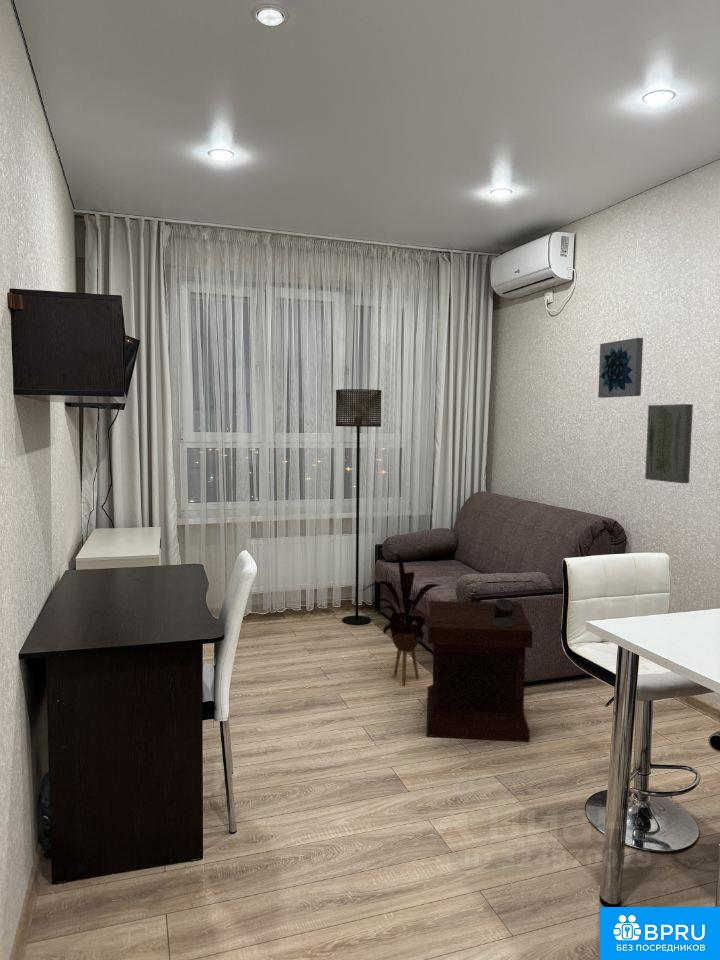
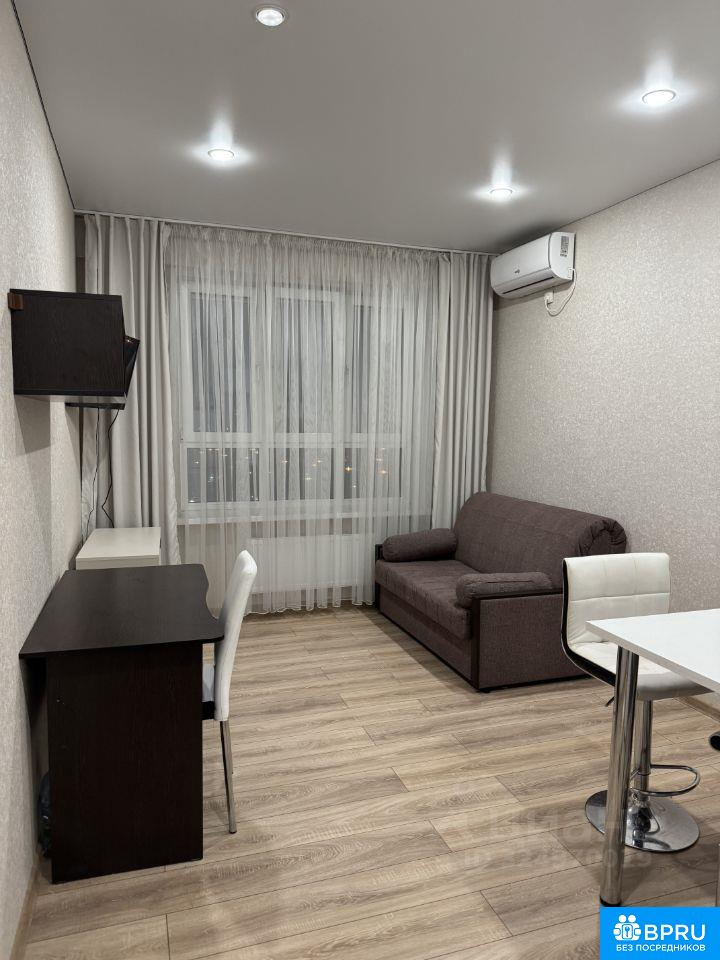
- floor lamp [335,388,383,626]
- mug [493,598,521,626]
- house plant [361,553,443,687]
- wall art [597,337,644,399]
- wall art [644,403,694,484]
- side table [426,600,534,743]
